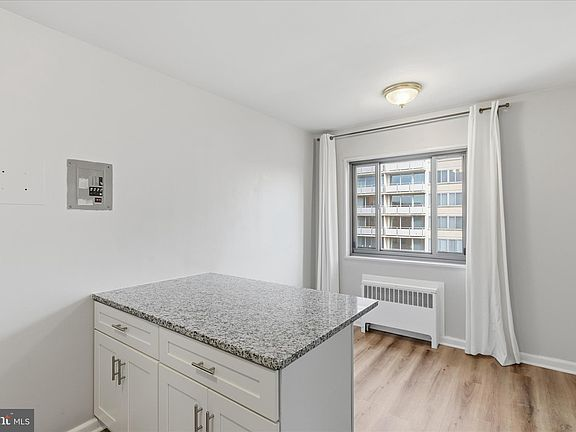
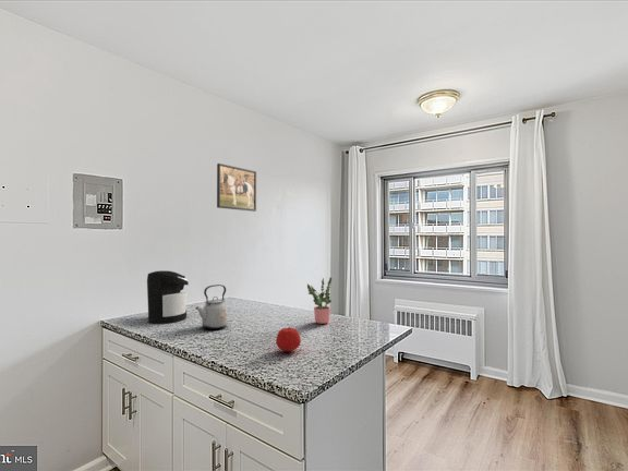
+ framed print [216,162,257,213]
+ potted plant [306,277,333,325]
+ kettle [194,283,229,330]
+ apple [275,327,302,352]
+ coffee maker [146,269,190,325]
